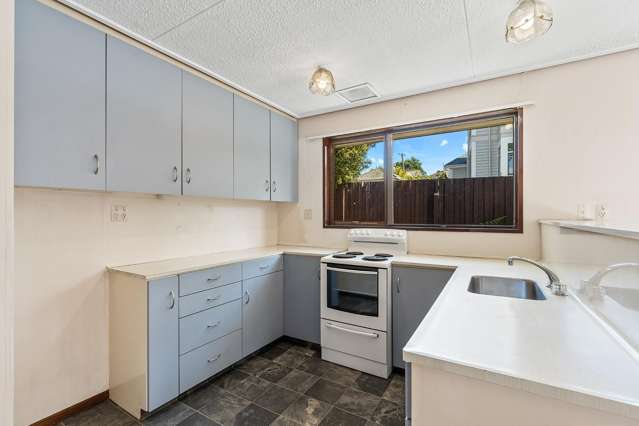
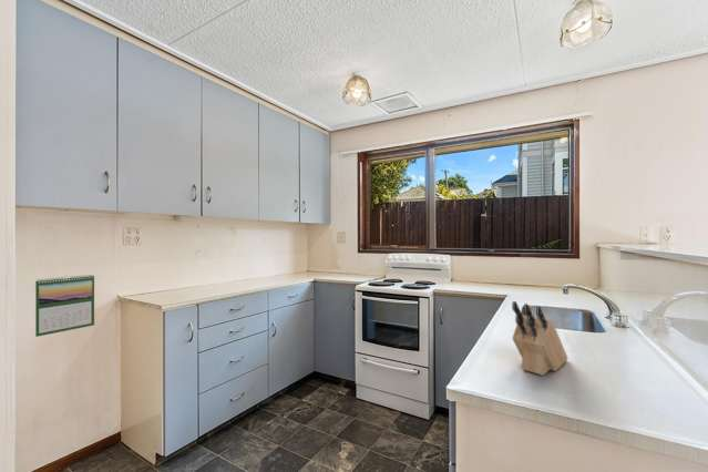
+ knife block [511,300,568,377]
+ calendar [34,274,95,338]
